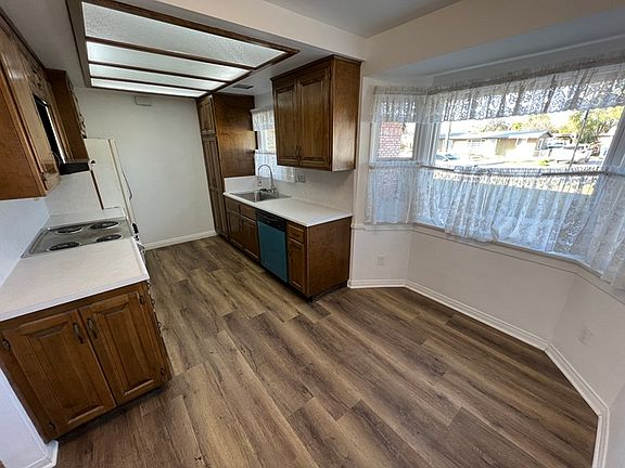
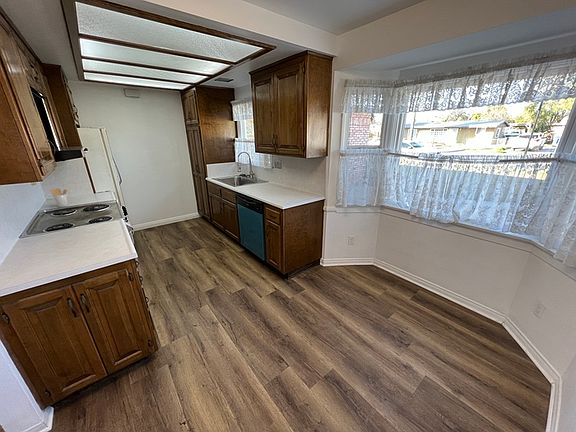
+ utensil holder [49,187,69,208]
